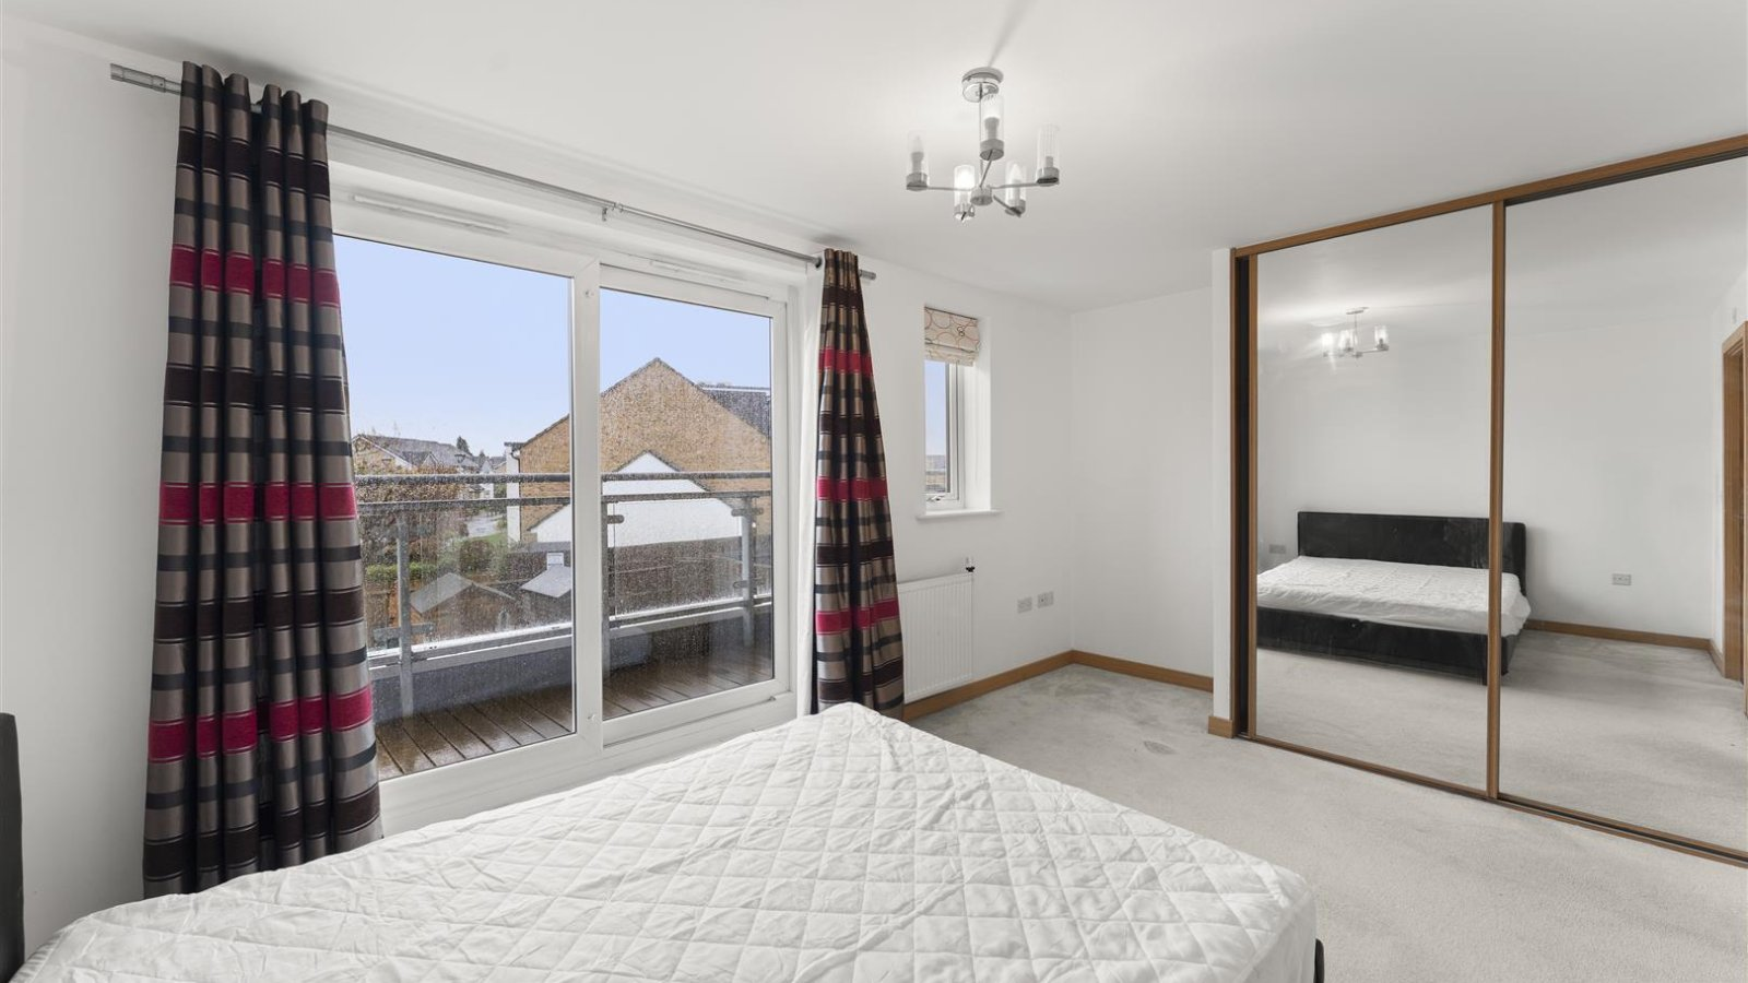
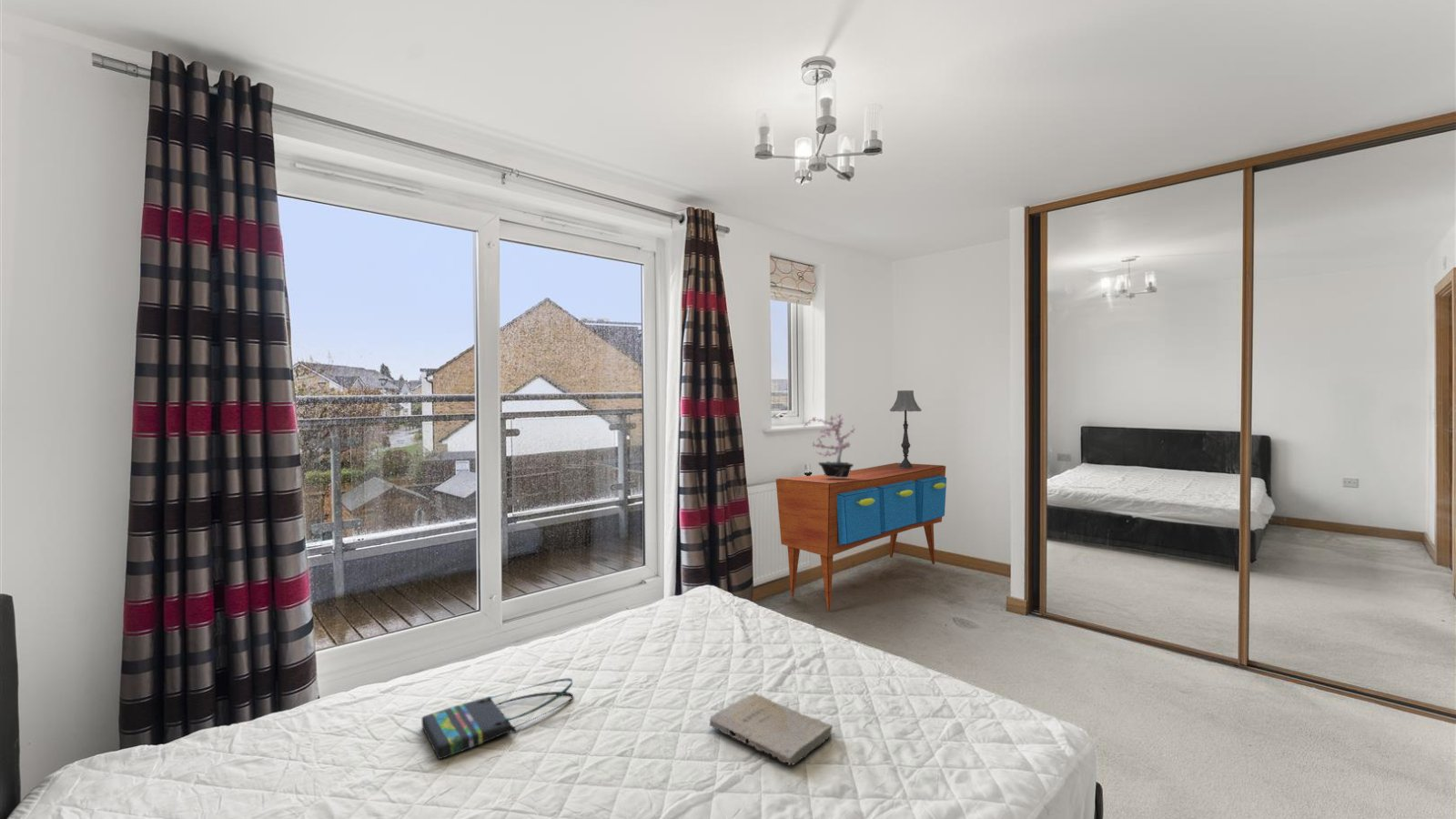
+ book [708,692,836,766]
+ sideboard [775,462,947,612]
+ tote bag [420,677,574,760]
+ potted plant [802,412,856,478]
+ table lamp [889,389,923,468]
